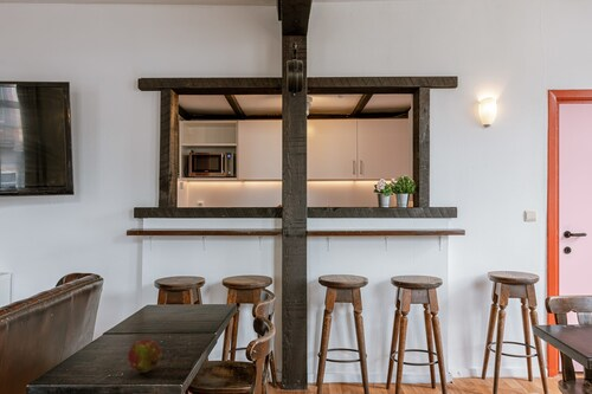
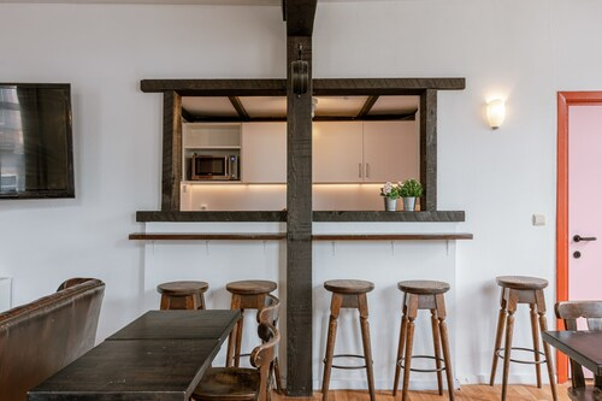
- fruit [127,338,163,374]
